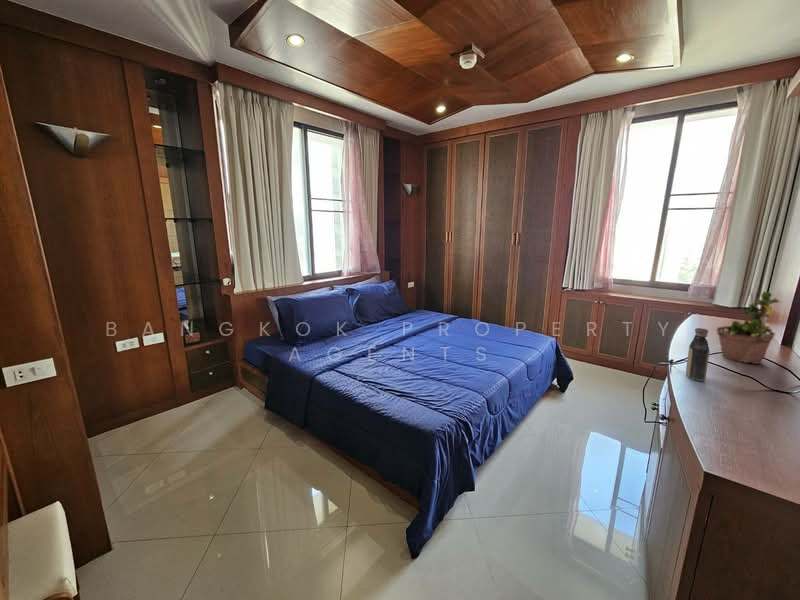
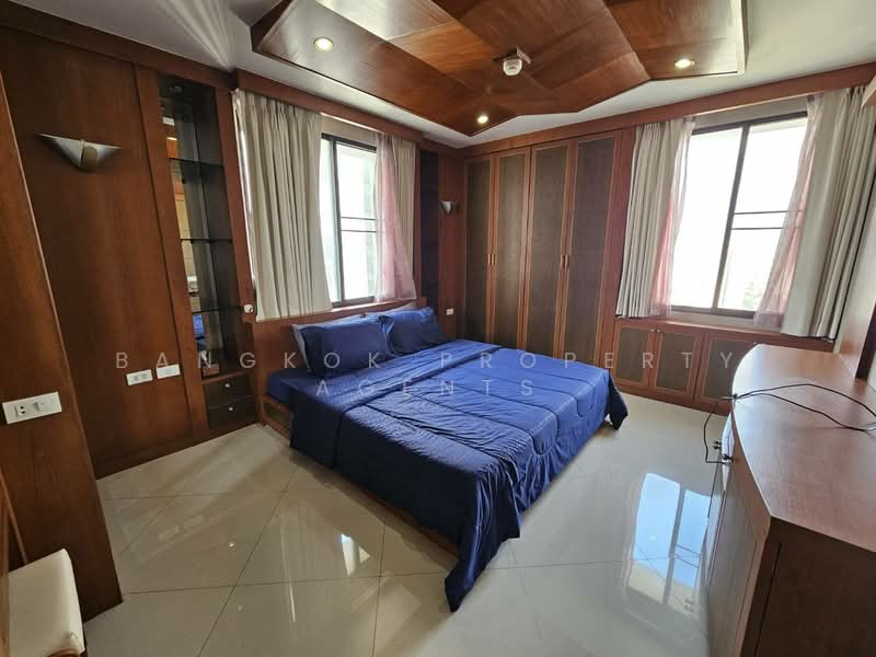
- potted plant [715,287,780,365]
- bottle [685,327,711,382]
